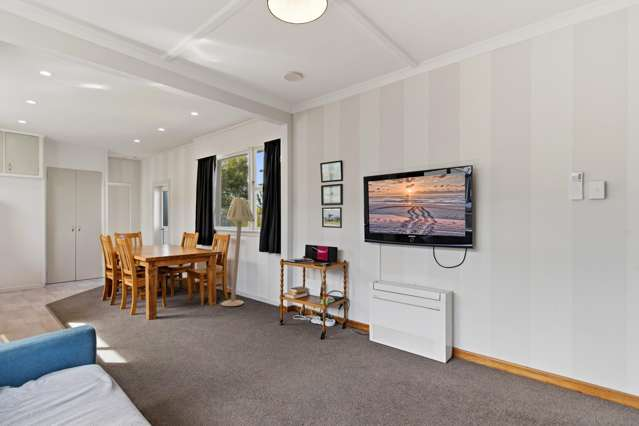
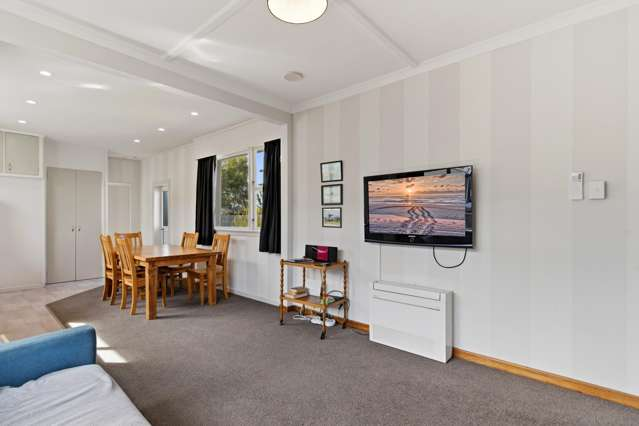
- floor lamp [220,195,255,307]
